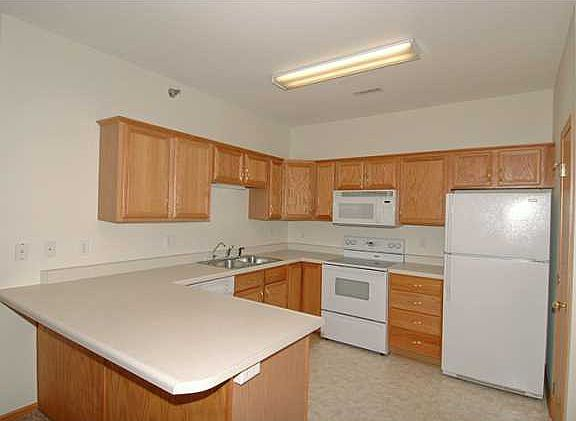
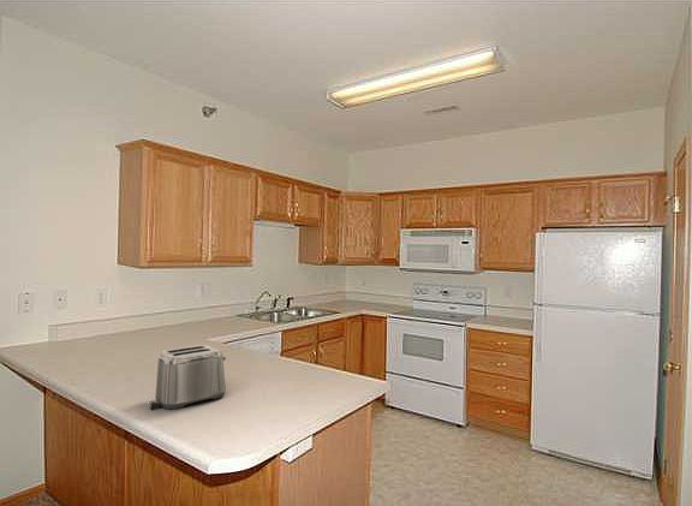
+ toaster [149,344,227,411]
